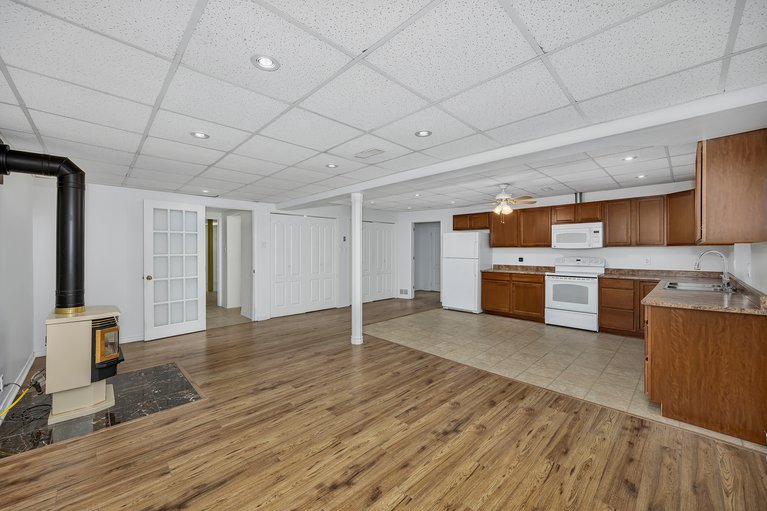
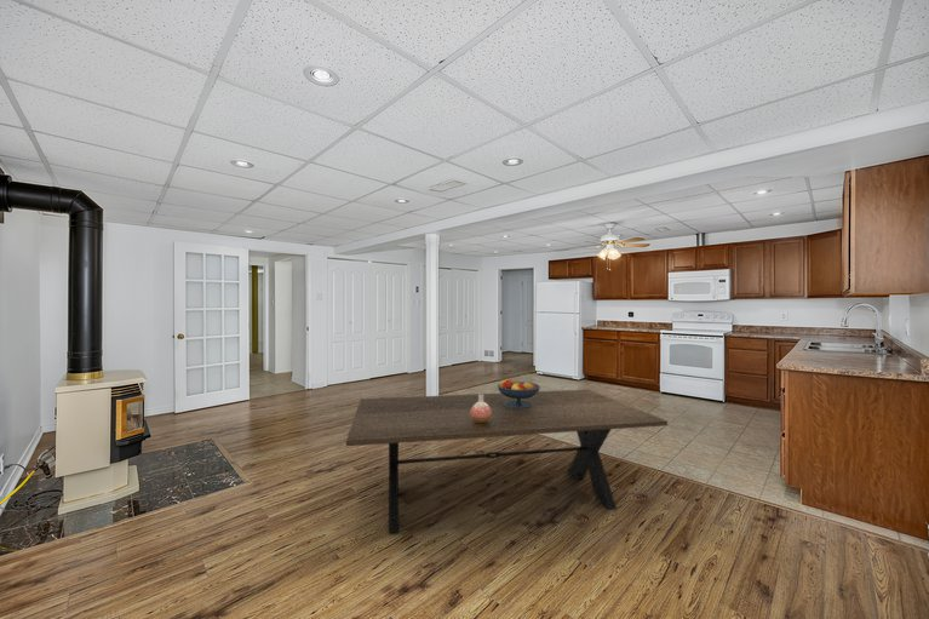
+ dining table [345,389,669,534]
+ fruit bowl [497,378,541,408]
+ vase [470,395,492,424]
